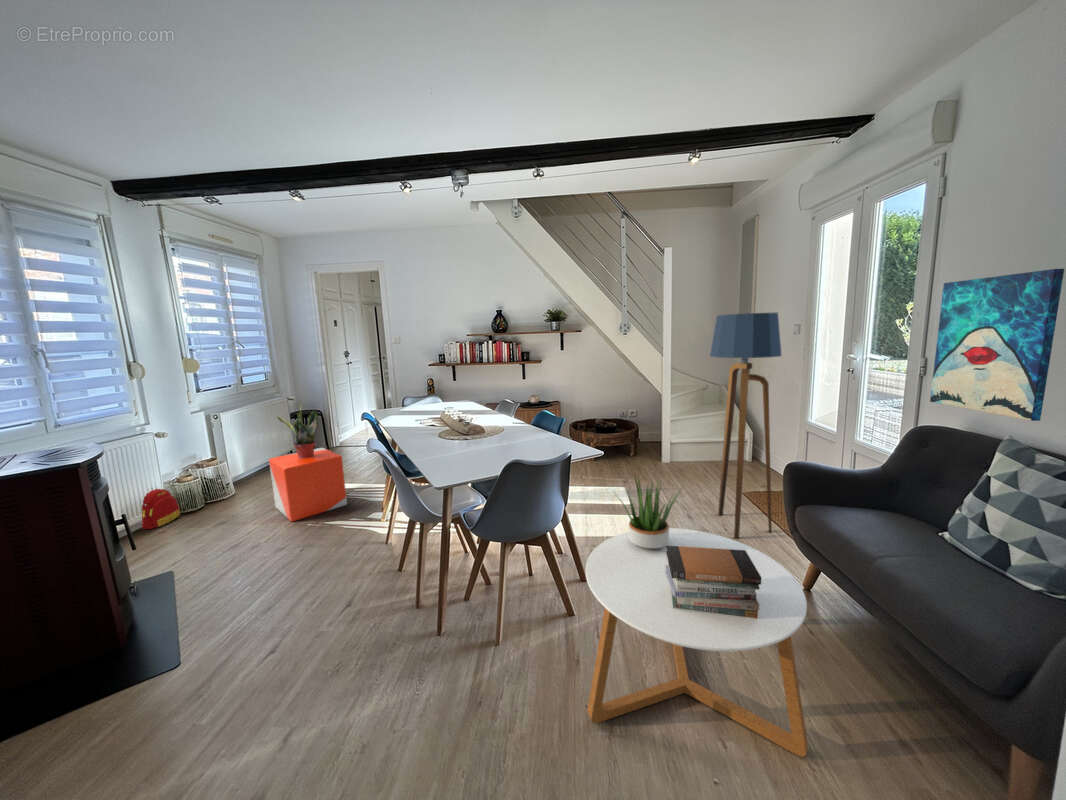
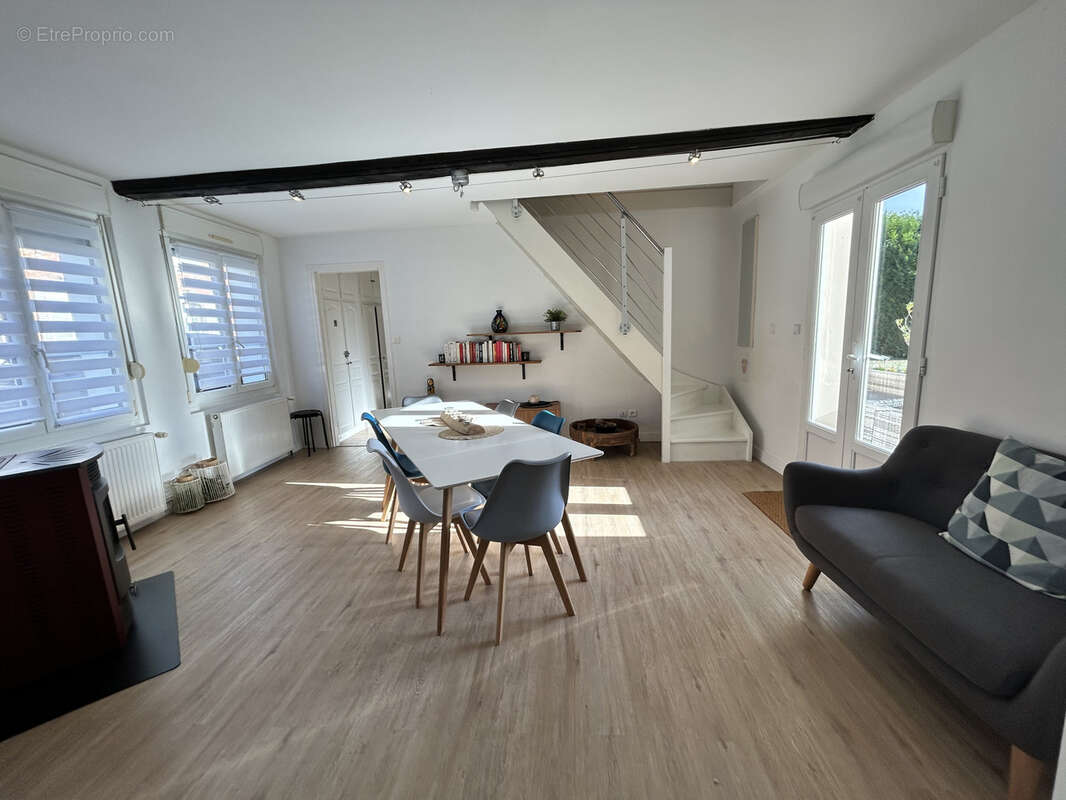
- floor lamp [709,312,783,539]
- potted plant [612,473,686,550]
- book stack [665,545,762,619]
- wall art [929,268,1065,422]
- potted plant [276,404,319,458]
- coffee table [585,527,809,757]
- stool [268,447,348,523]
- backpack [140,488,181,530]
